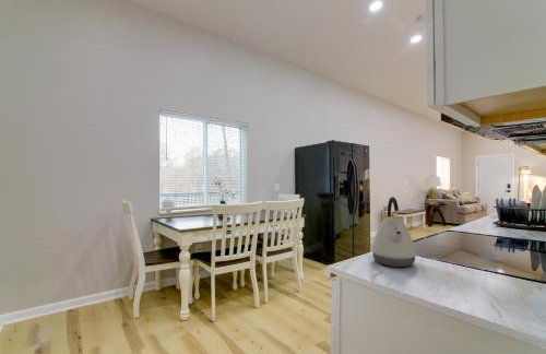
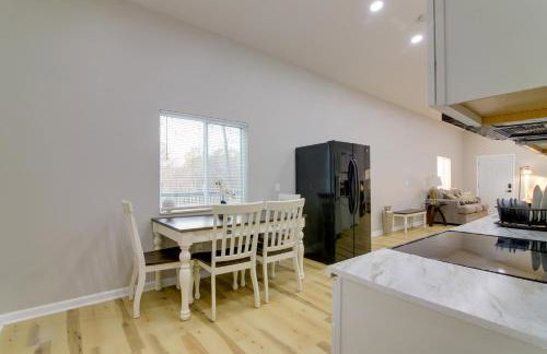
- kettle [370,196,418,268]
